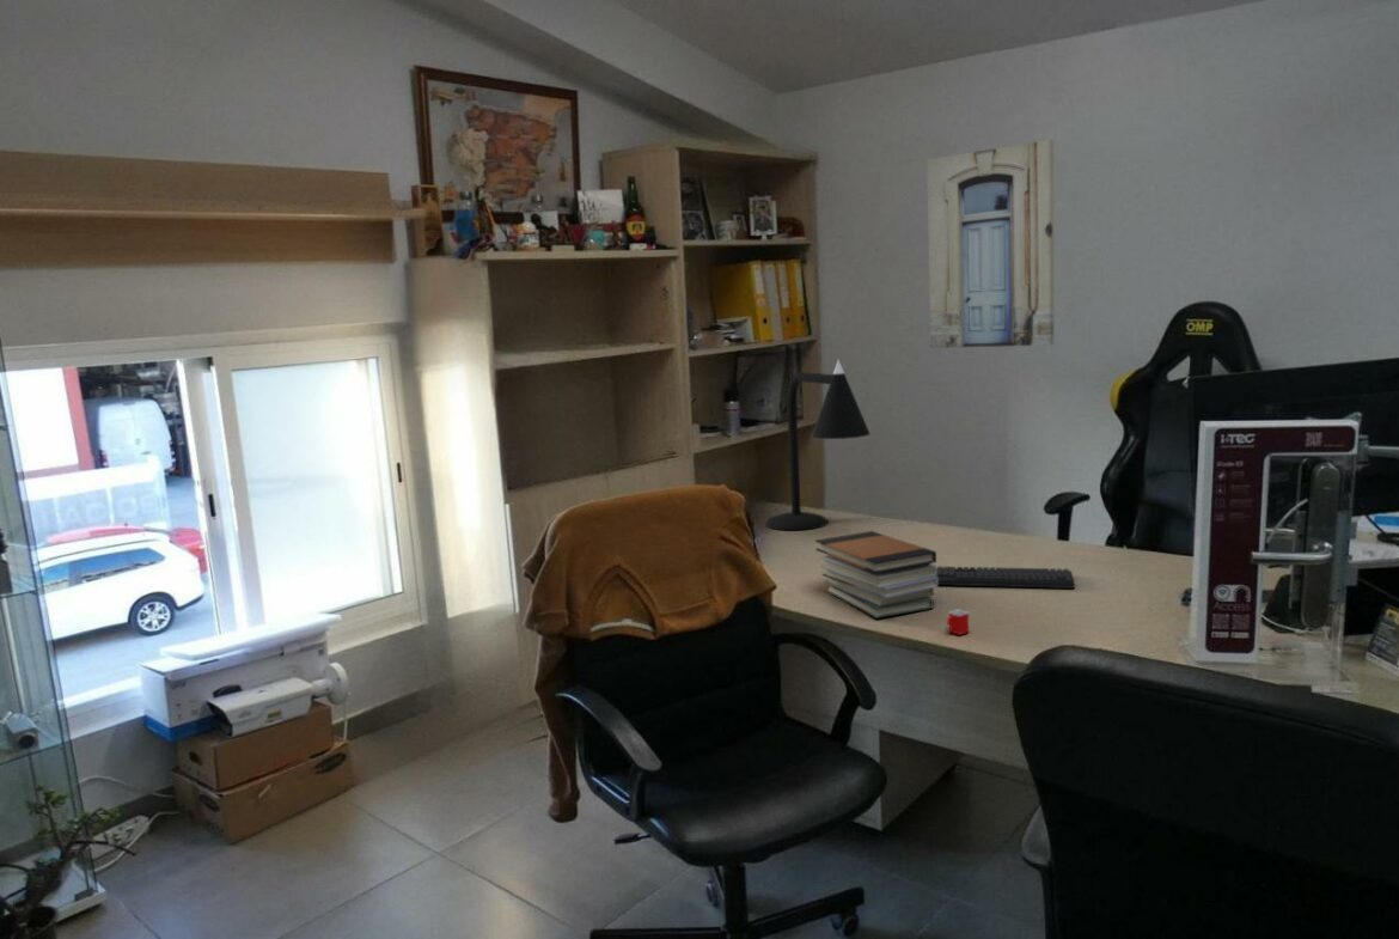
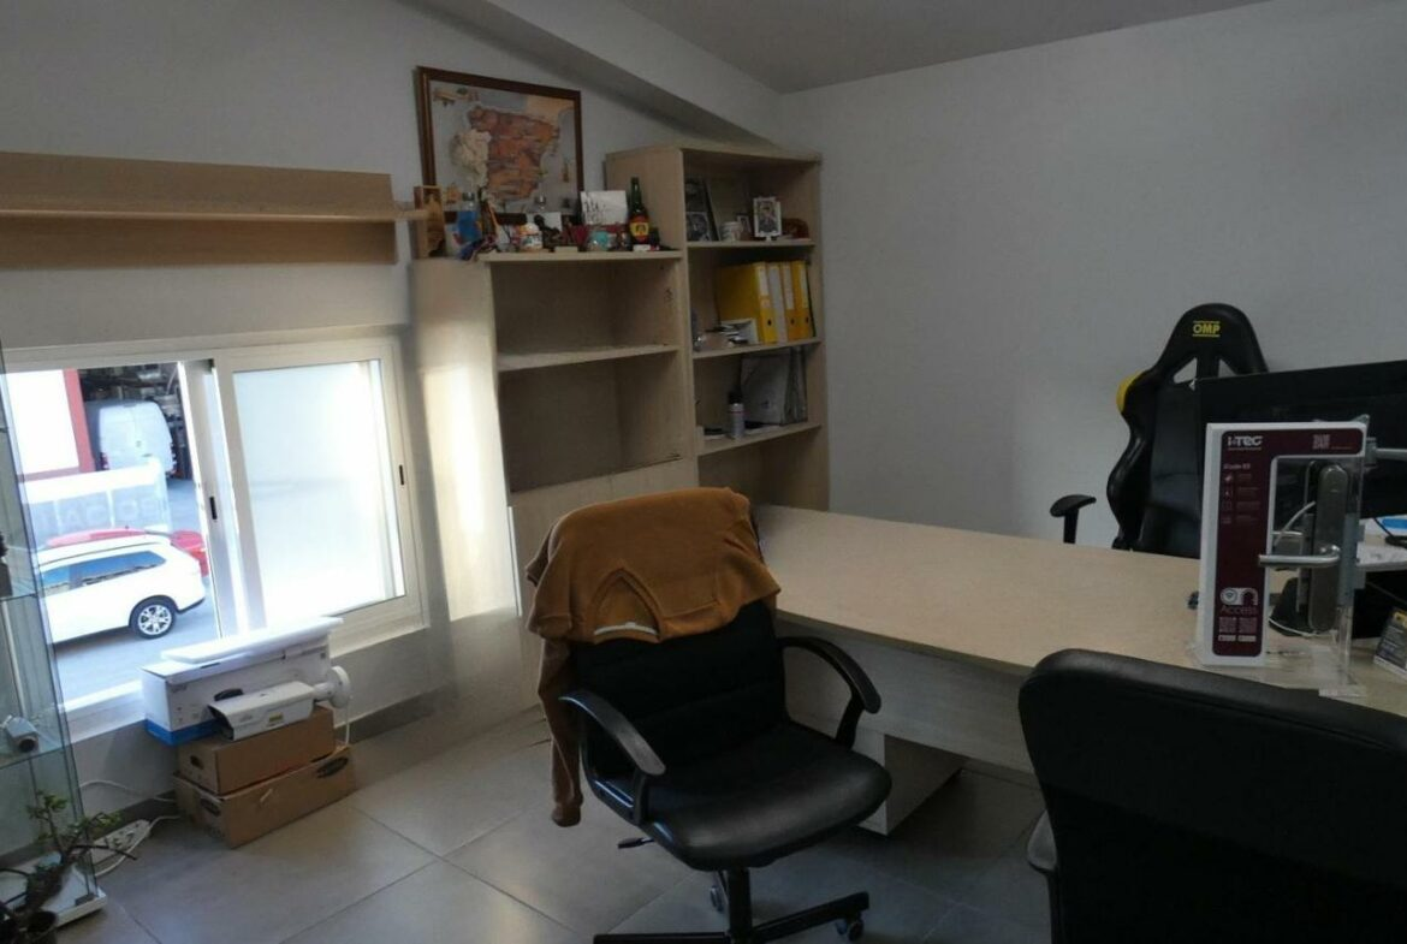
- book stack [814,530,939,620]
- wall art [925,139,1055,349]
- keyboard [936,565,1076,590]
- mug [946,609,970,636]
- desk lamp [764,359,872,531]
